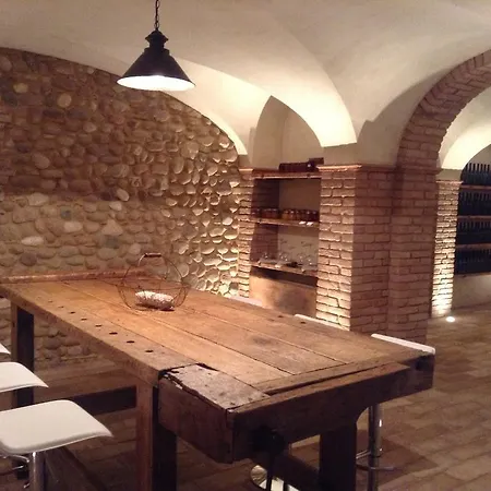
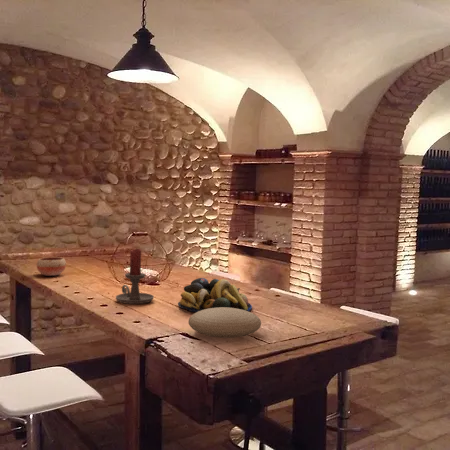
+ fruit bowl [177,277,253,313]
+ plate [187,307,262,339]
+ candle holder [115,248,155,305]
+ bowl [36,256,67,277]
